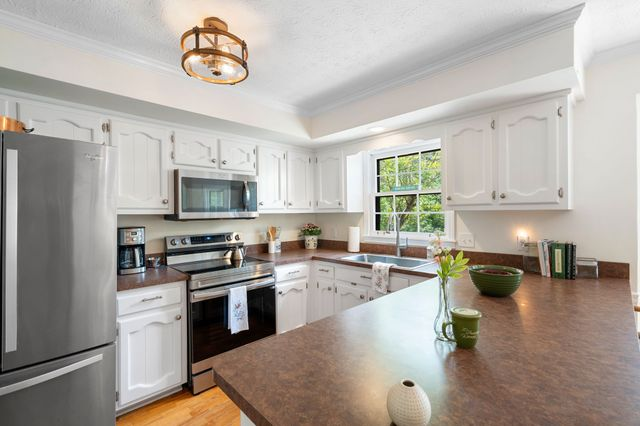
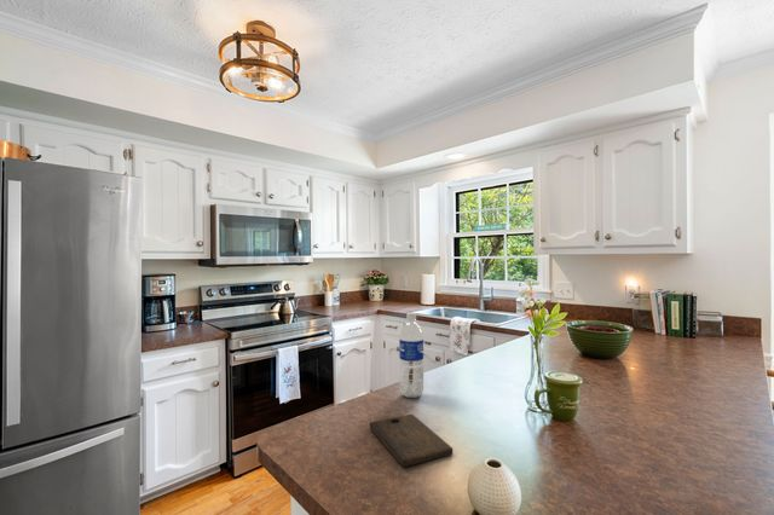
+ water bottle [398,311,424,399]
+ cutting board [369,413,454,468]
